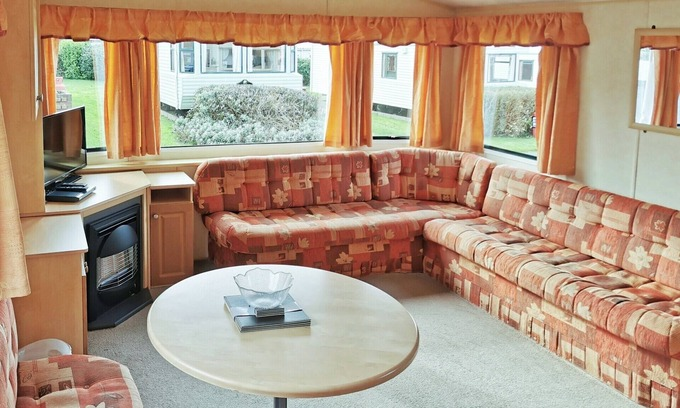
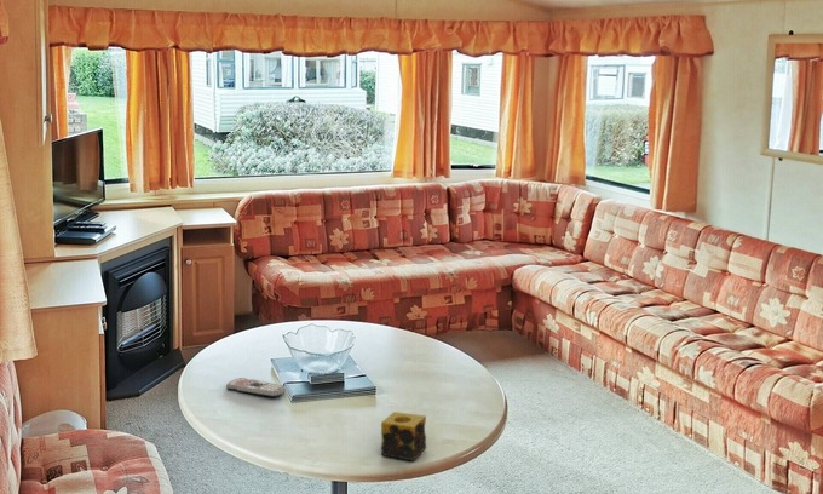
+ candle [380,410,427,461]
+ remote control [225,377,287,398]
